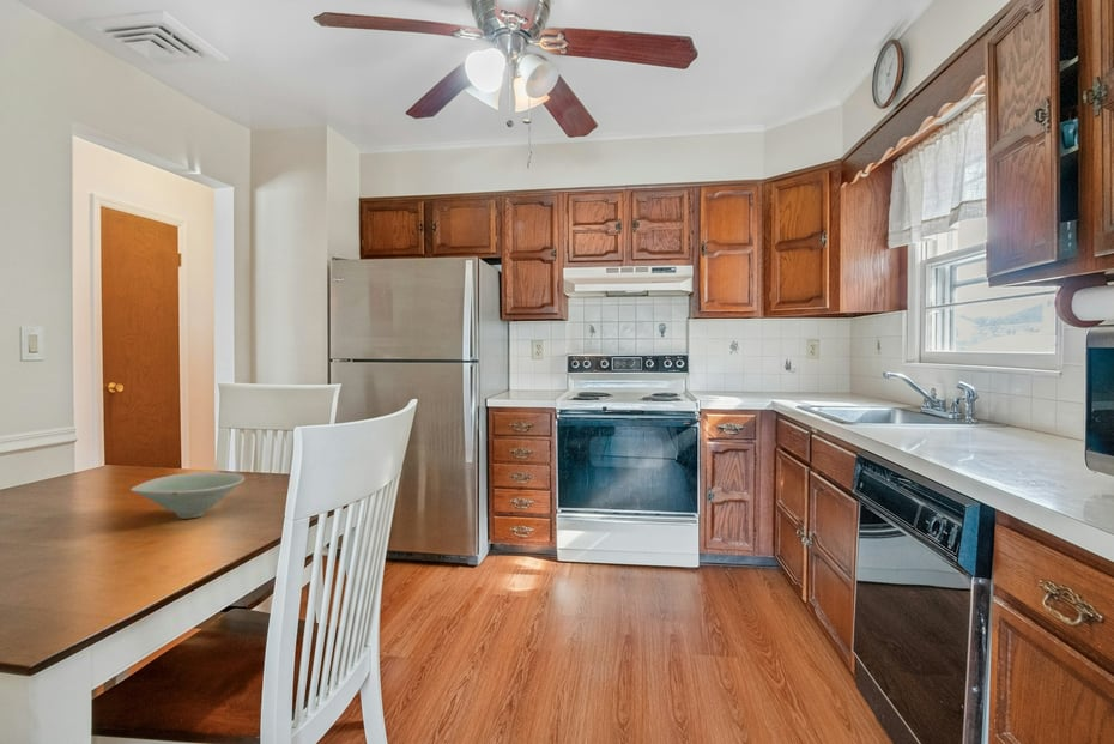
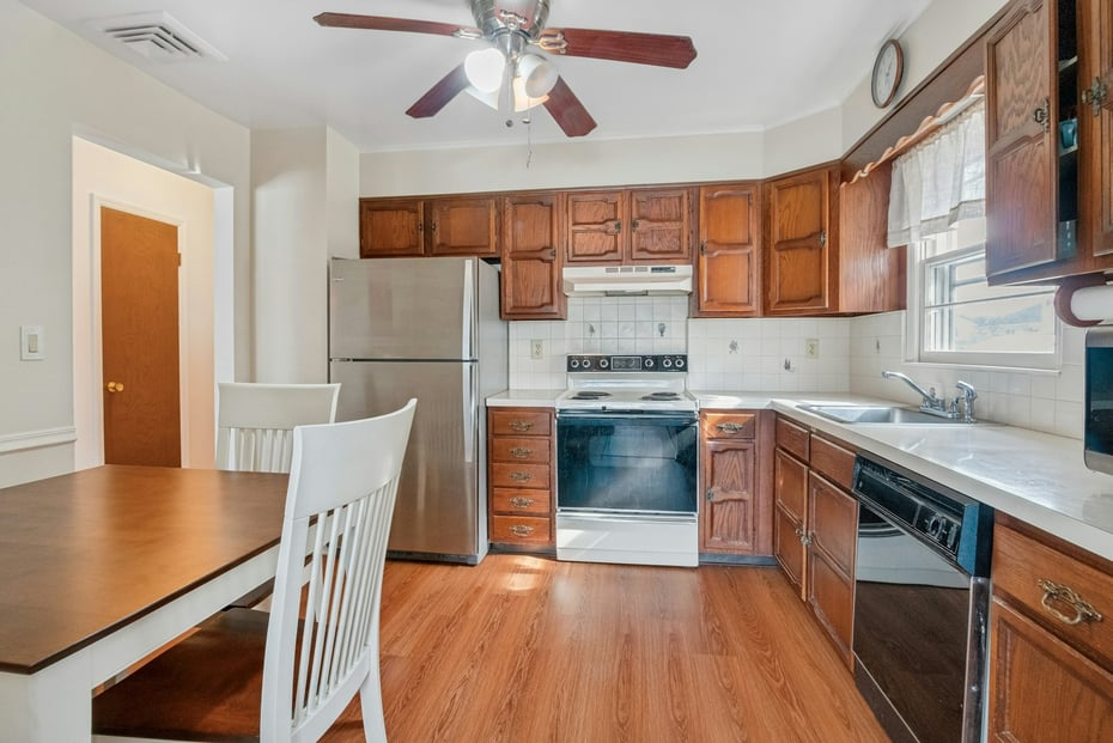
- bowl [129,471,246,520]
